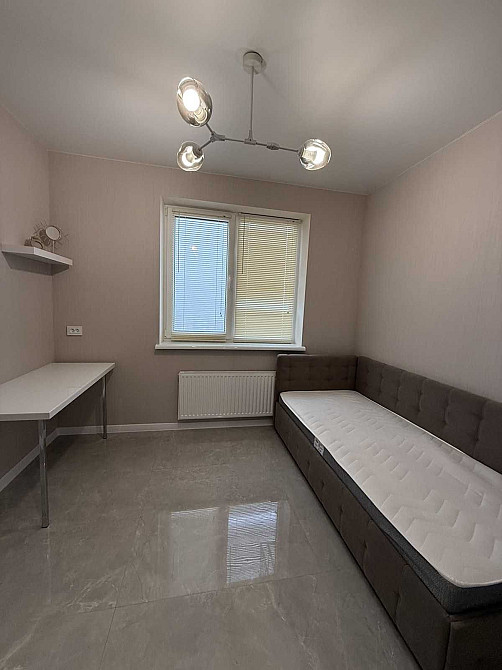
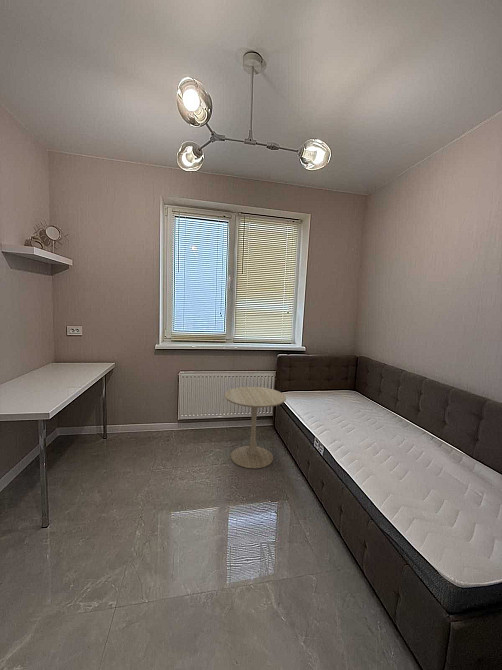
+ side table [224,386,287,469]
